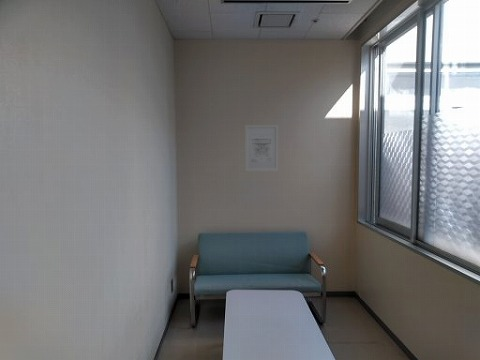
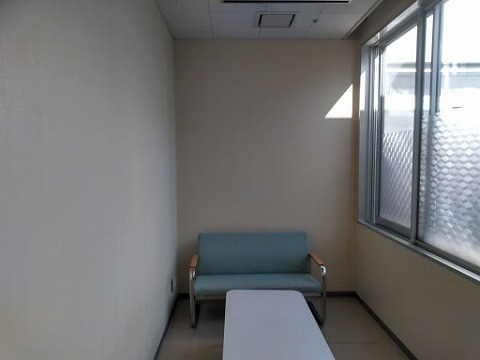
- wall art [244,124,279,172]
